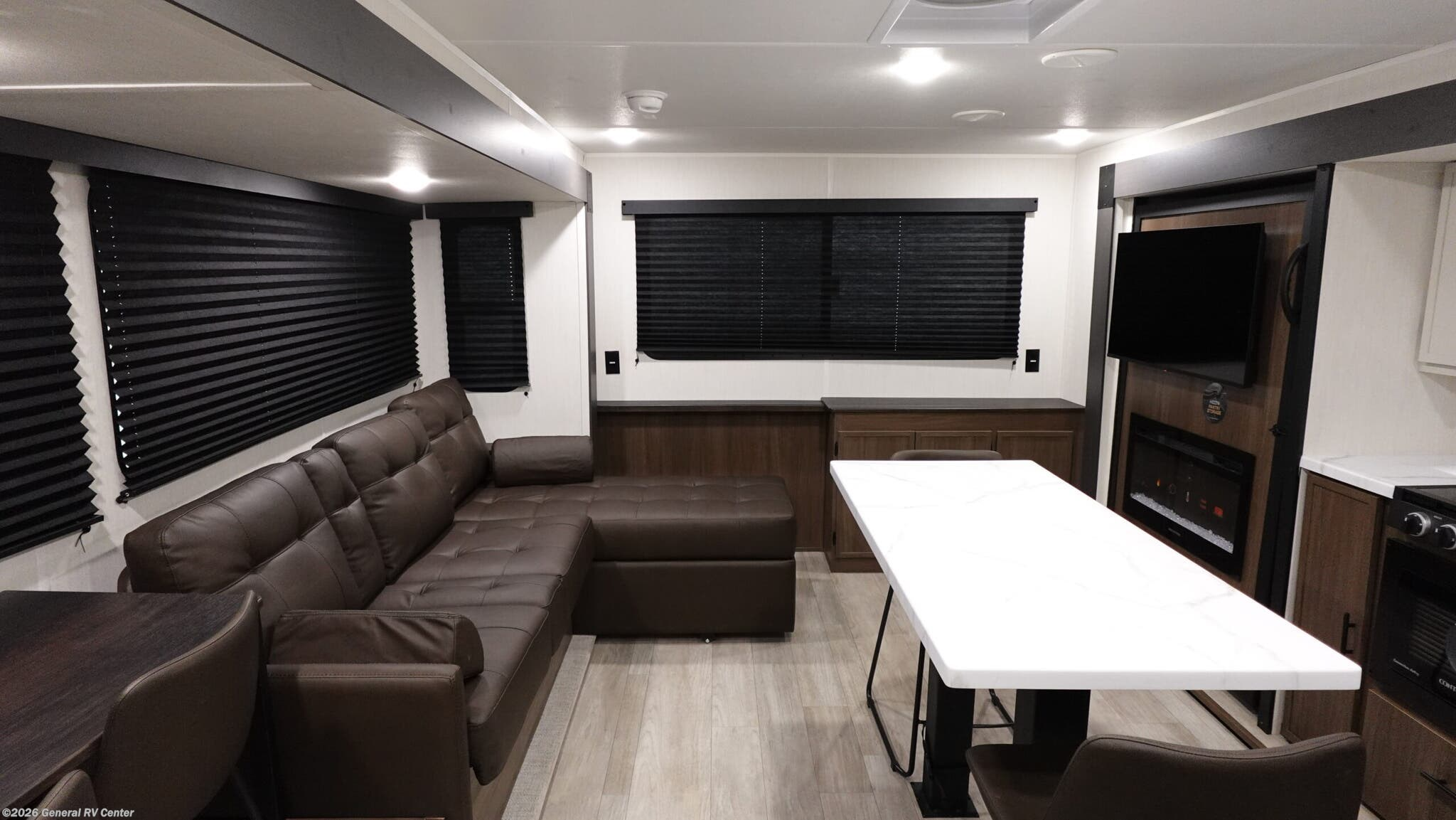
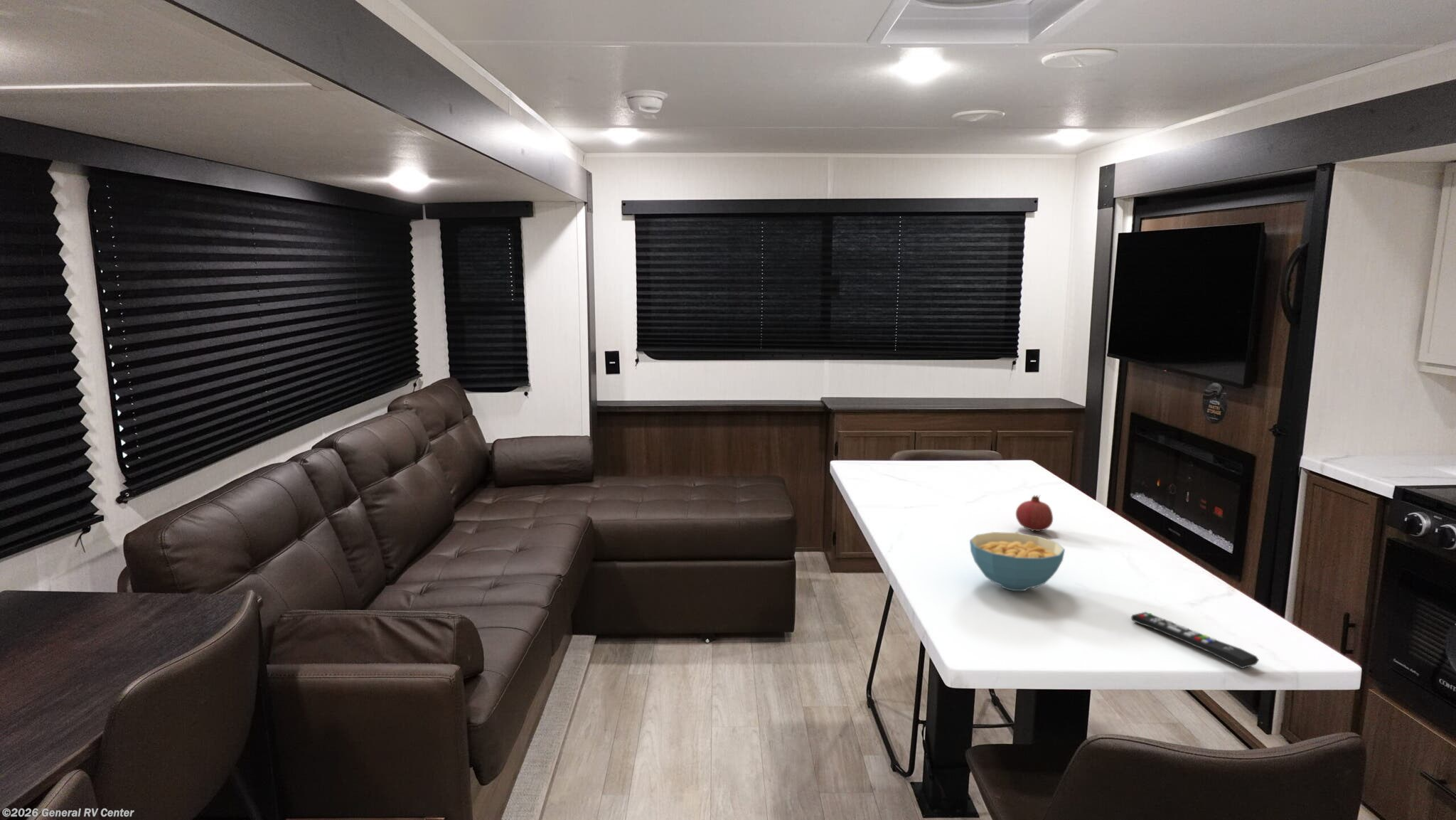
+ fruit [1015,494,1054,532]
+ cereal bowl [969,531,1066,592]
+ remote control [1130,611,1260,669]
